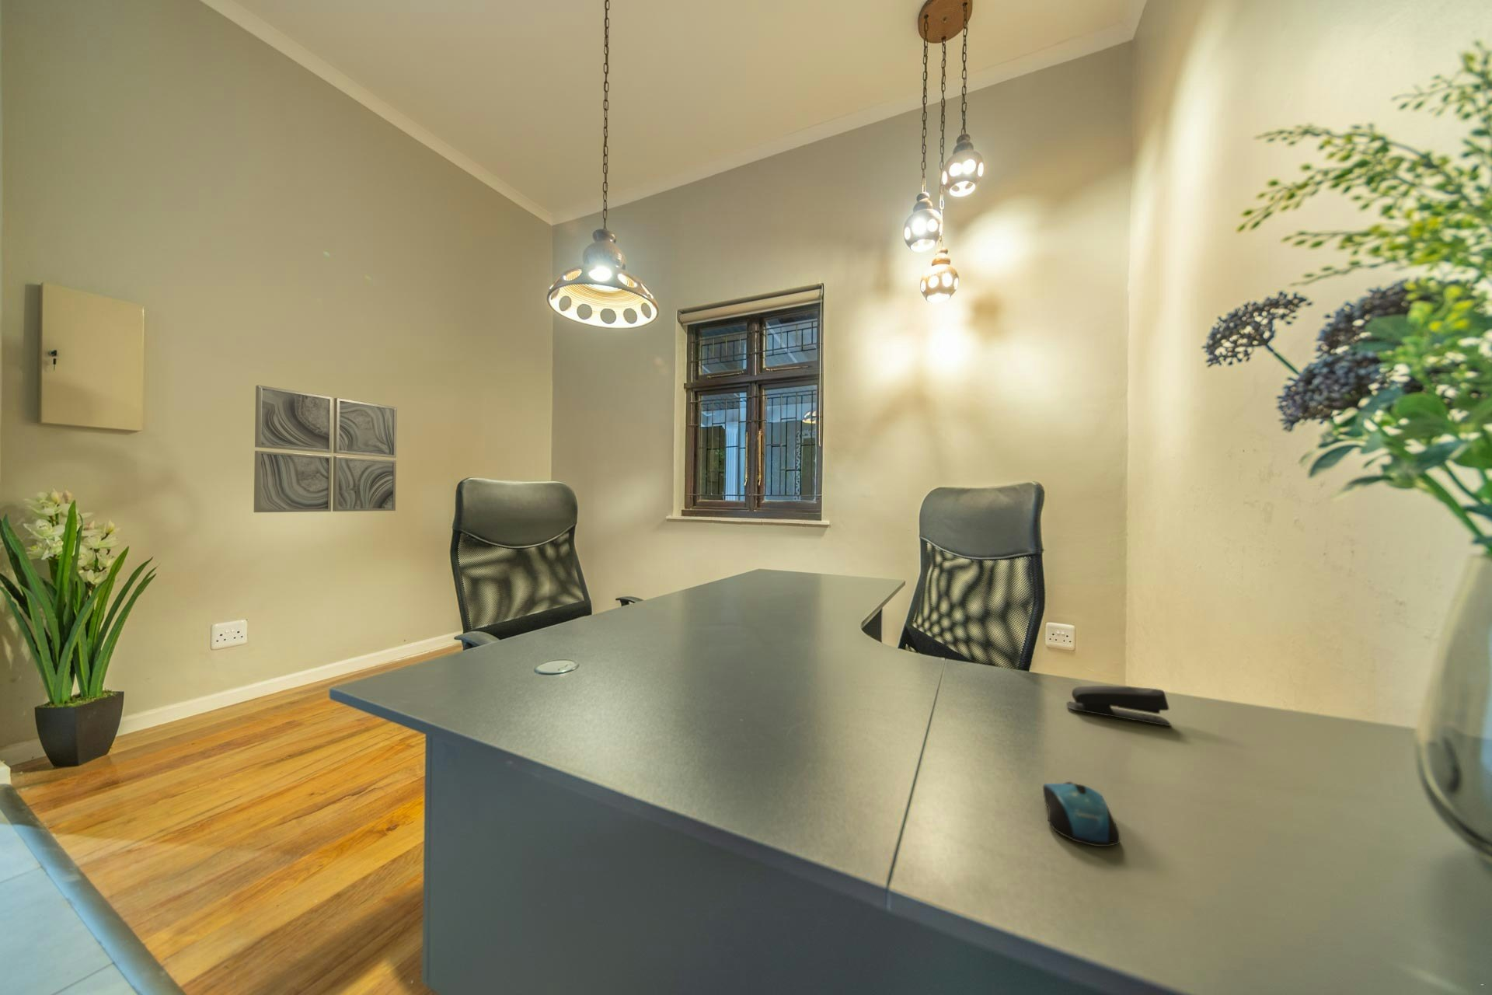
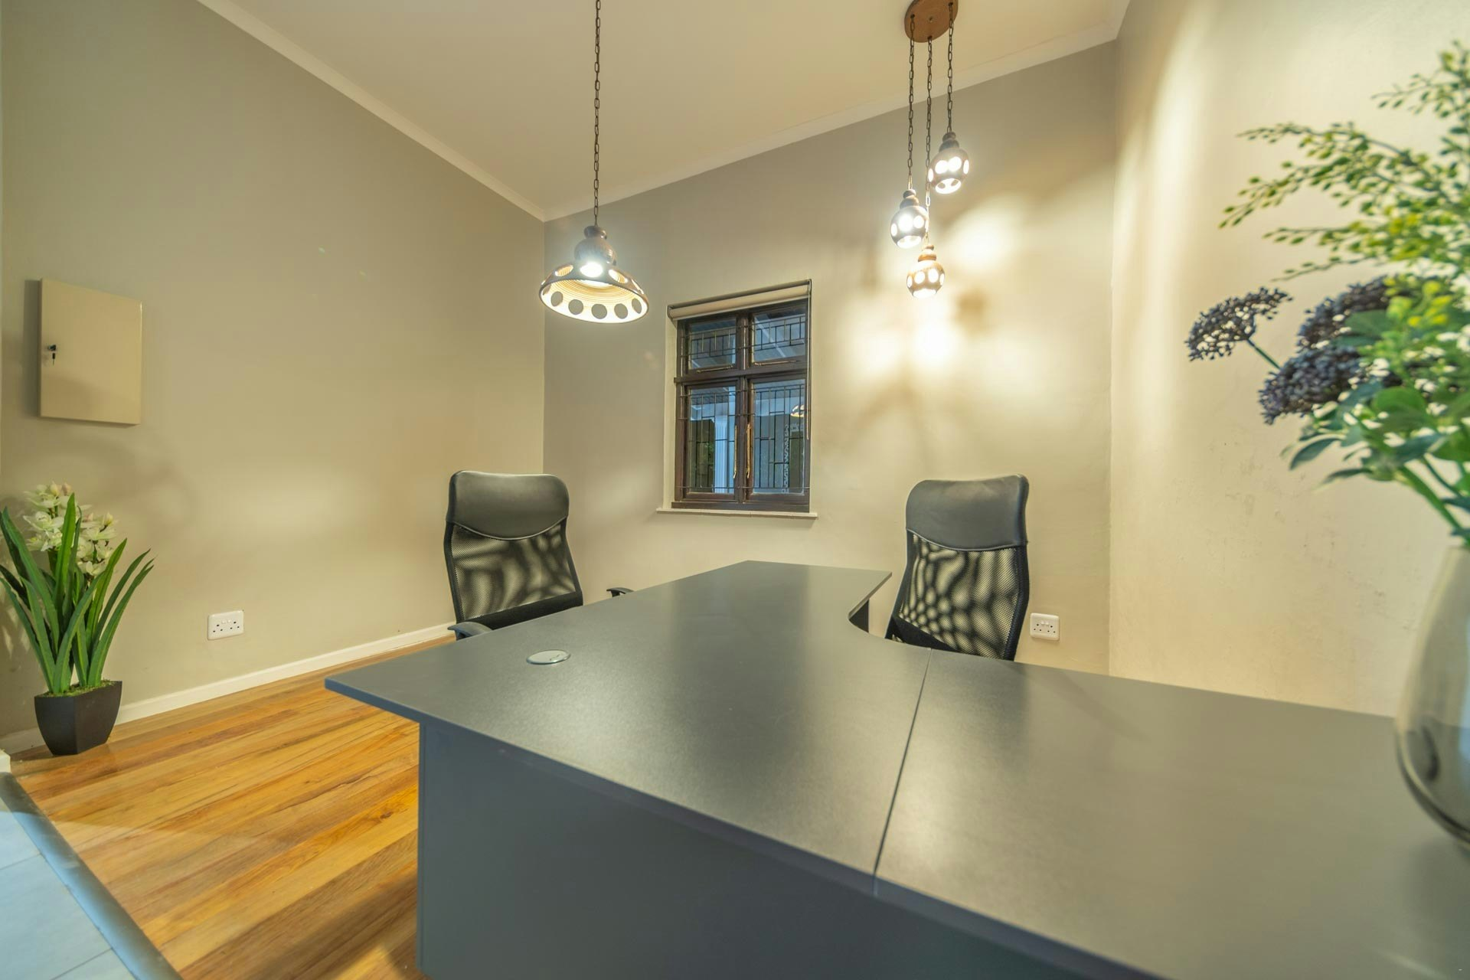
- wall art [253,384,397,513]
- stapler [1066,685,1172,726]
- computer mouse [1042,781,1120,847]
